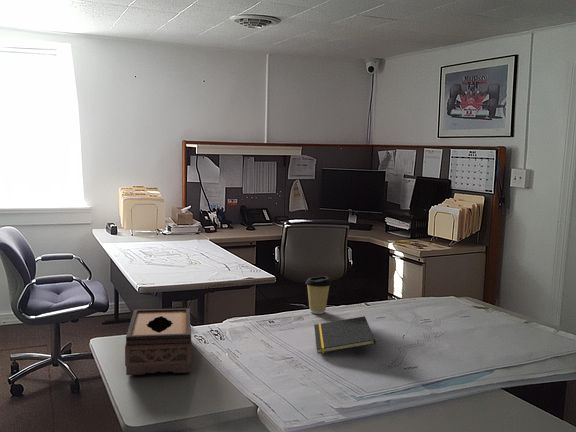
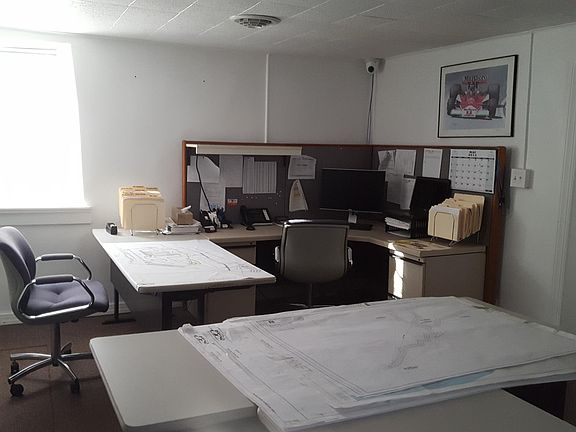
- coffee cup [305,275,332,315]
- tissue box [124,307,193,376]
- notepad [313,315,376,355]
